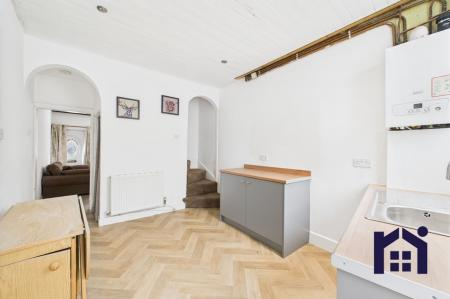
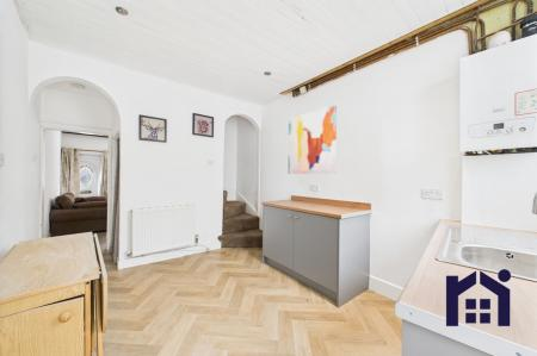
+ wall art [288,105,338,175]
